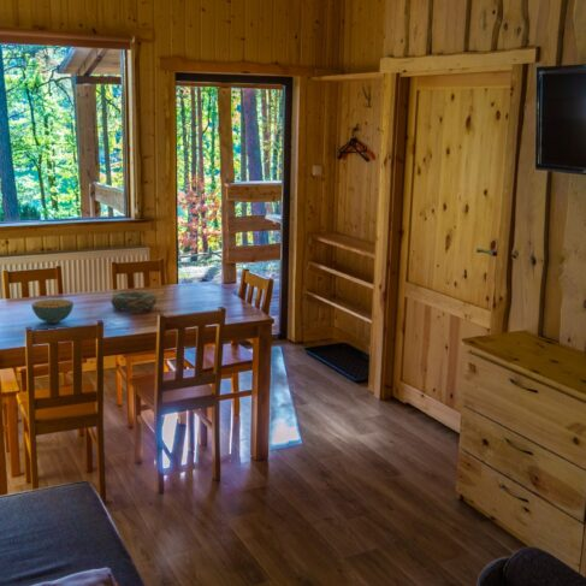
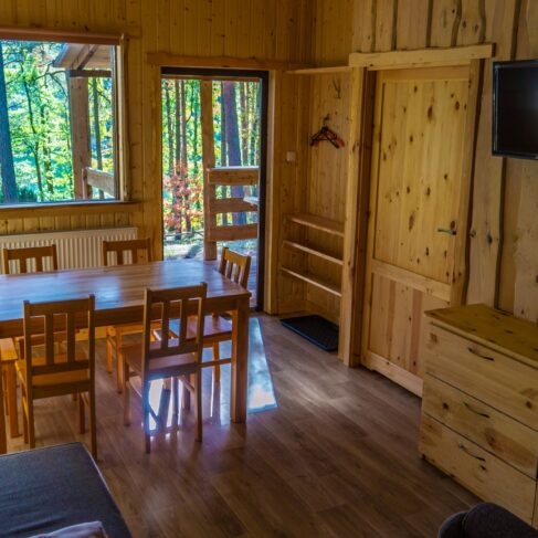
- decorative bowl [109,290,159,313]
- cereal bowl [30,298,75,325]
